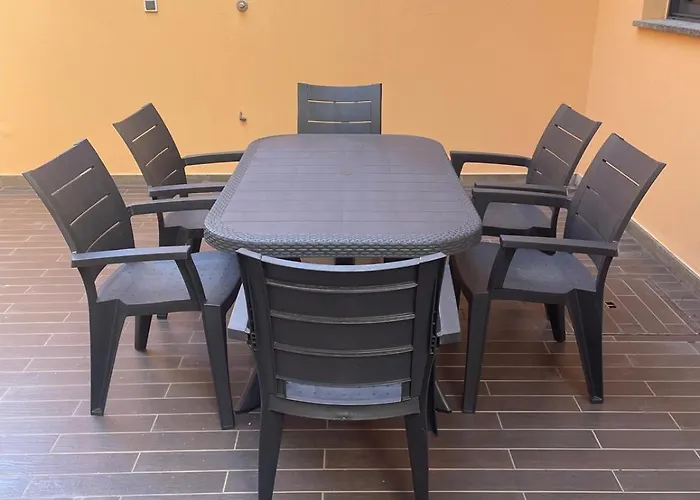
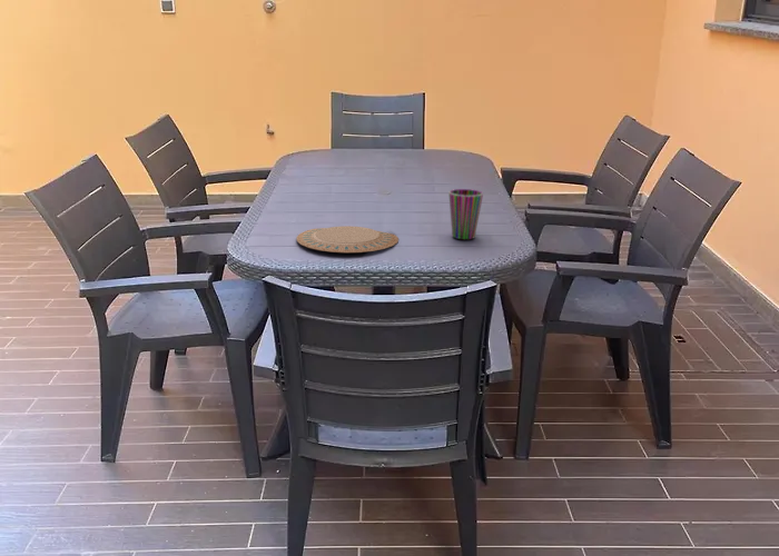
+ cup [447,188,484,240]
+ chinaware [296,225,400,254]
